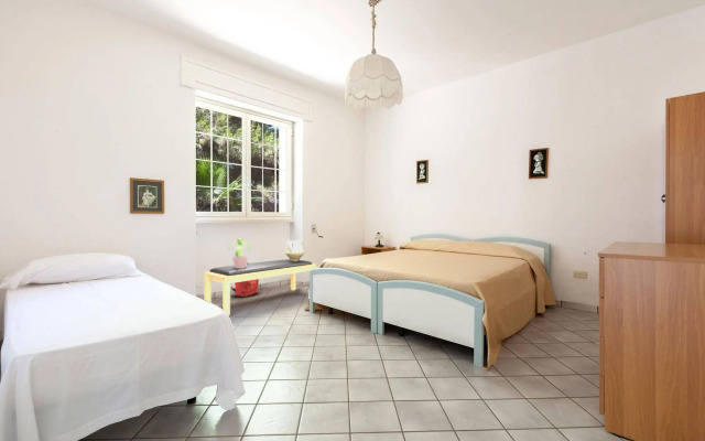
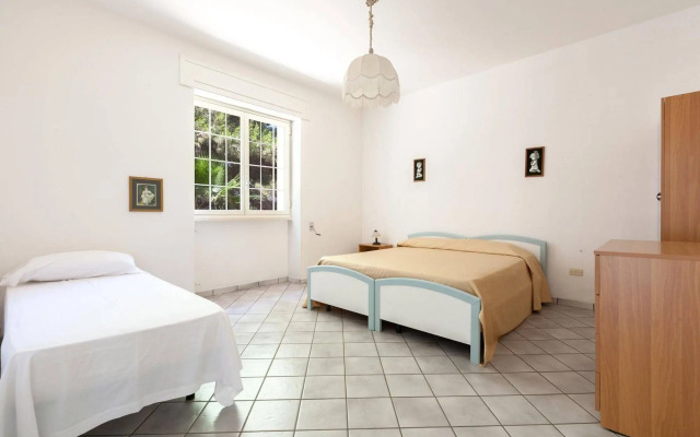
- bench [203,258,317,316]
- backpack [230,261,260,298]
- potted plant [228,238,251,268]
- ceramic pot [284,239,305,261]
